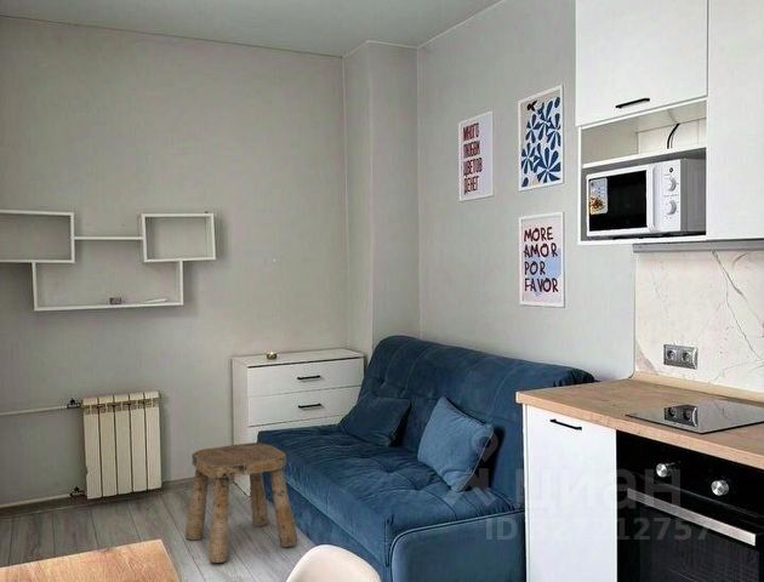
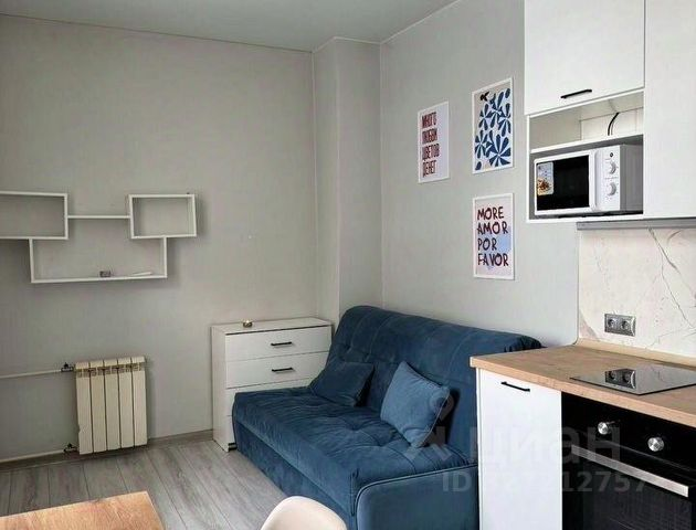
- stool [184,441,300,564]
